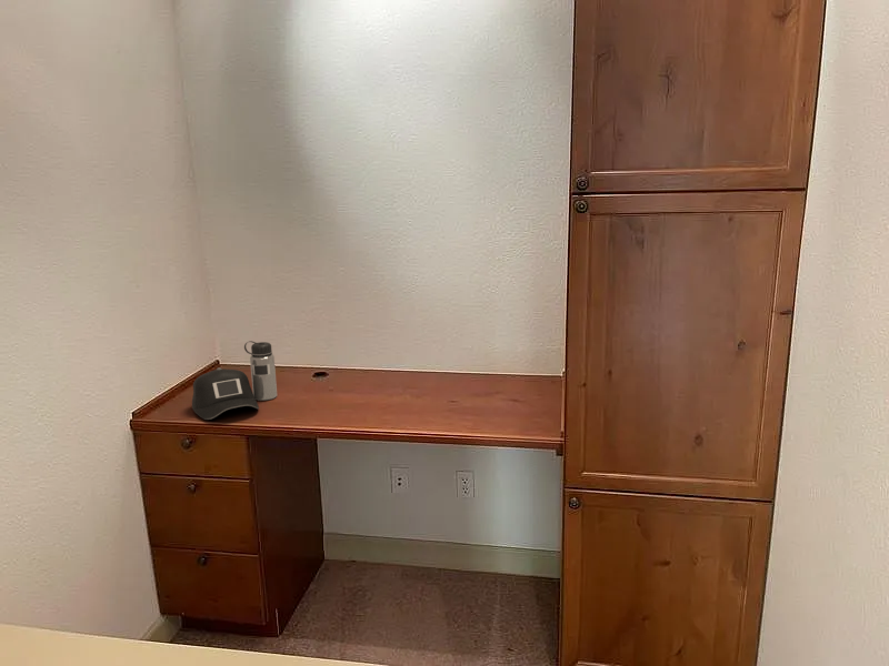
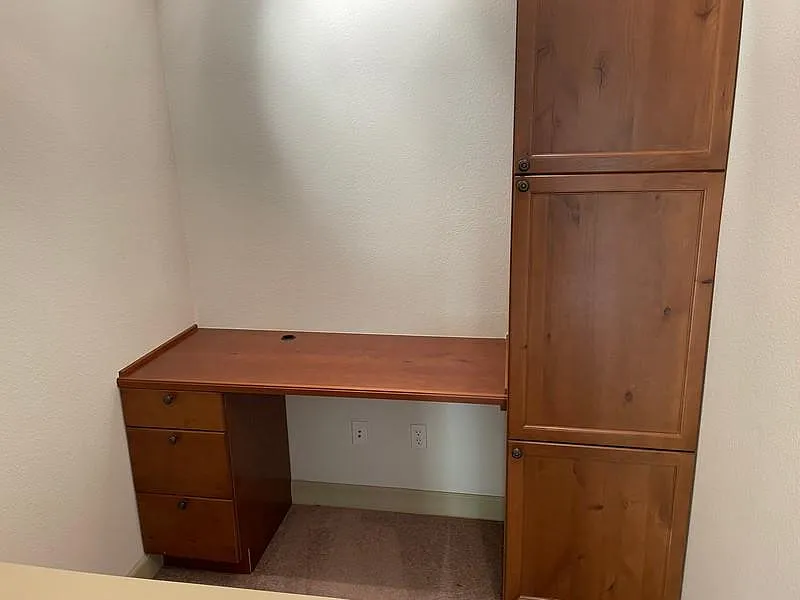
- water bottle [191,340,278,421]
